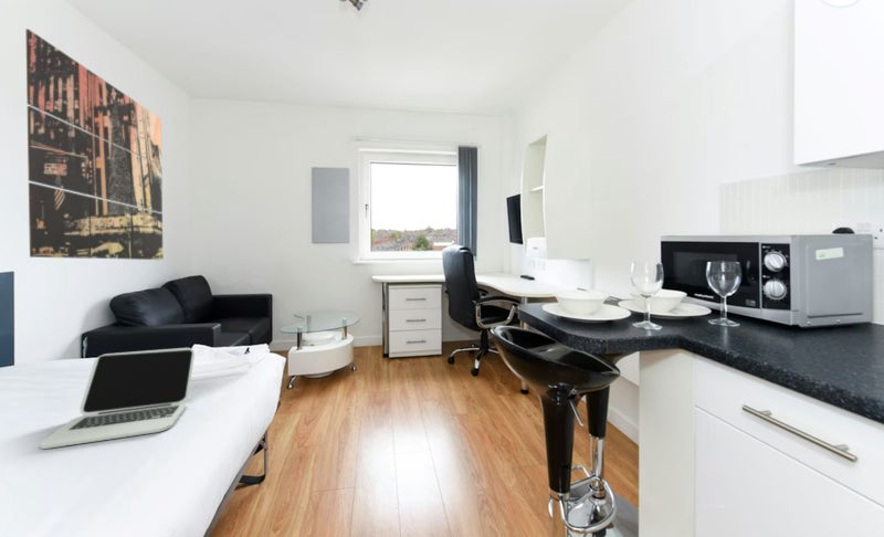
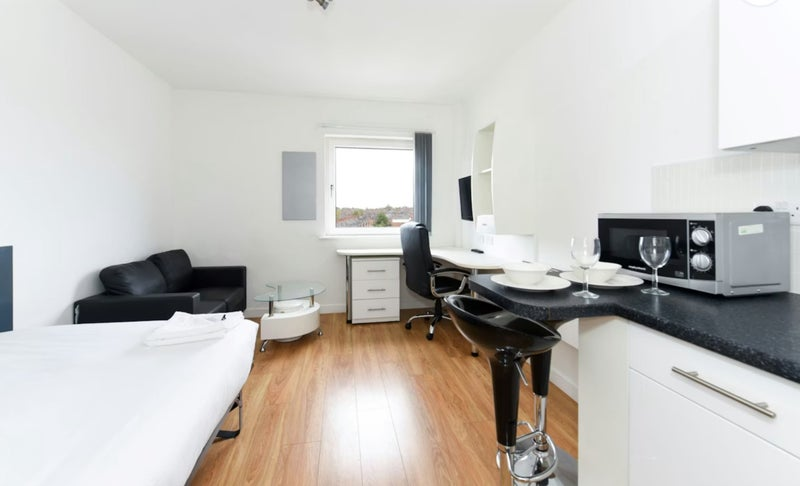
- wall art [24,28,164,261]
- laptop [38,347,196,450]
